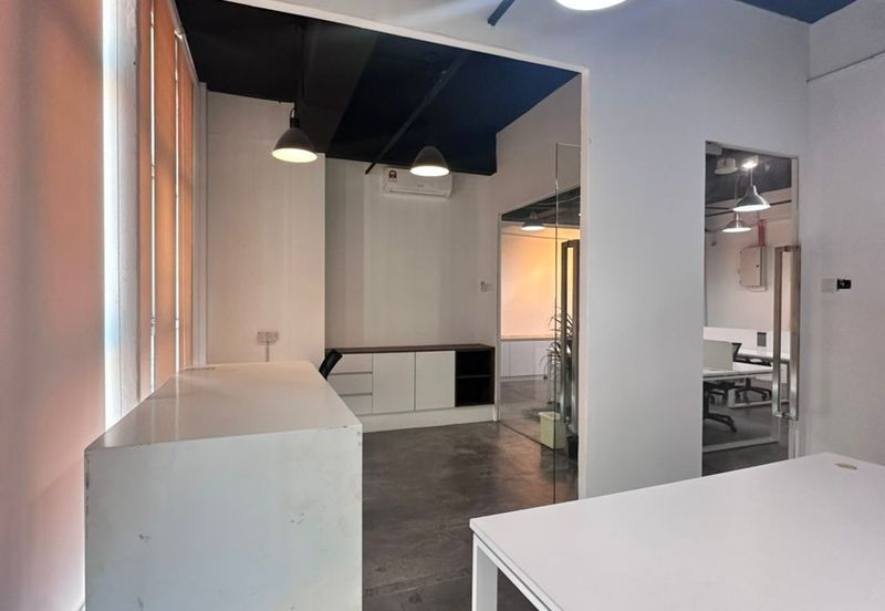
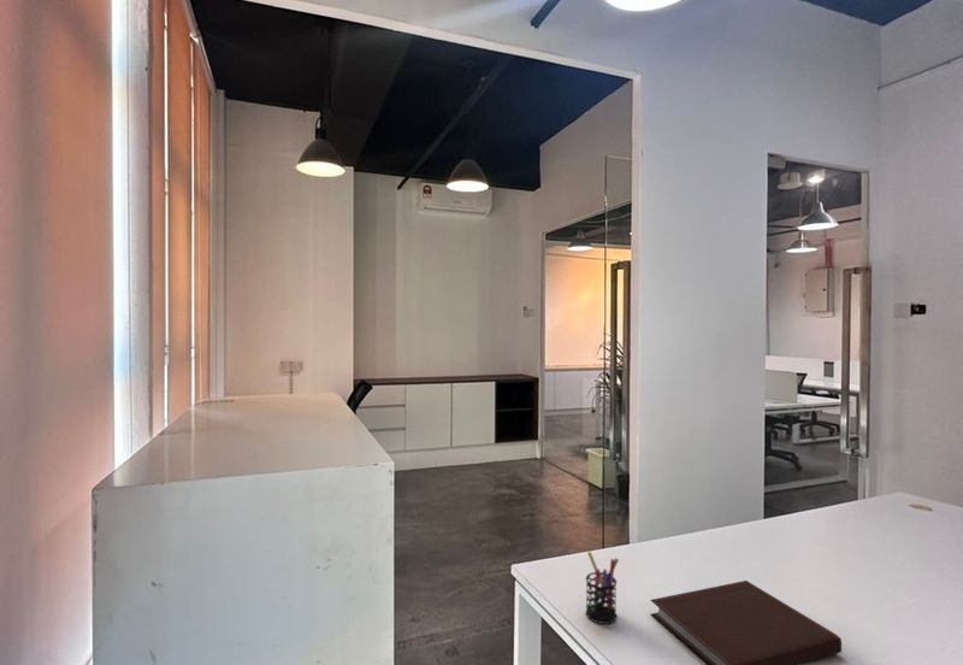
+ notebook [649,579,843,665]
+ pen holder [585,551,620,625]
